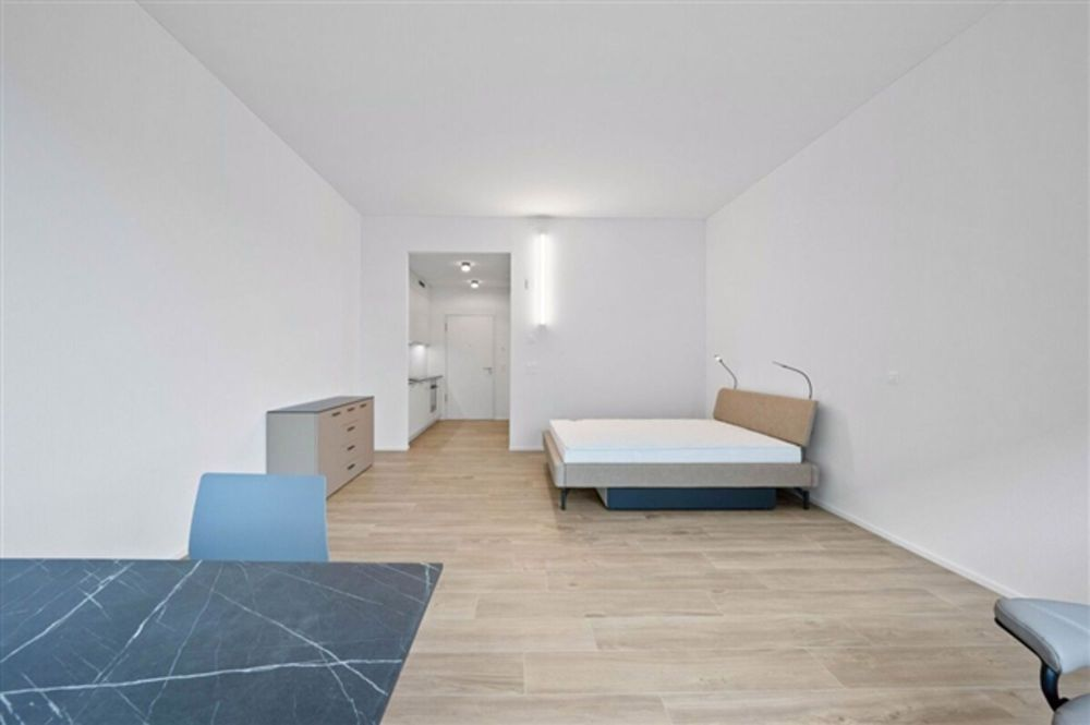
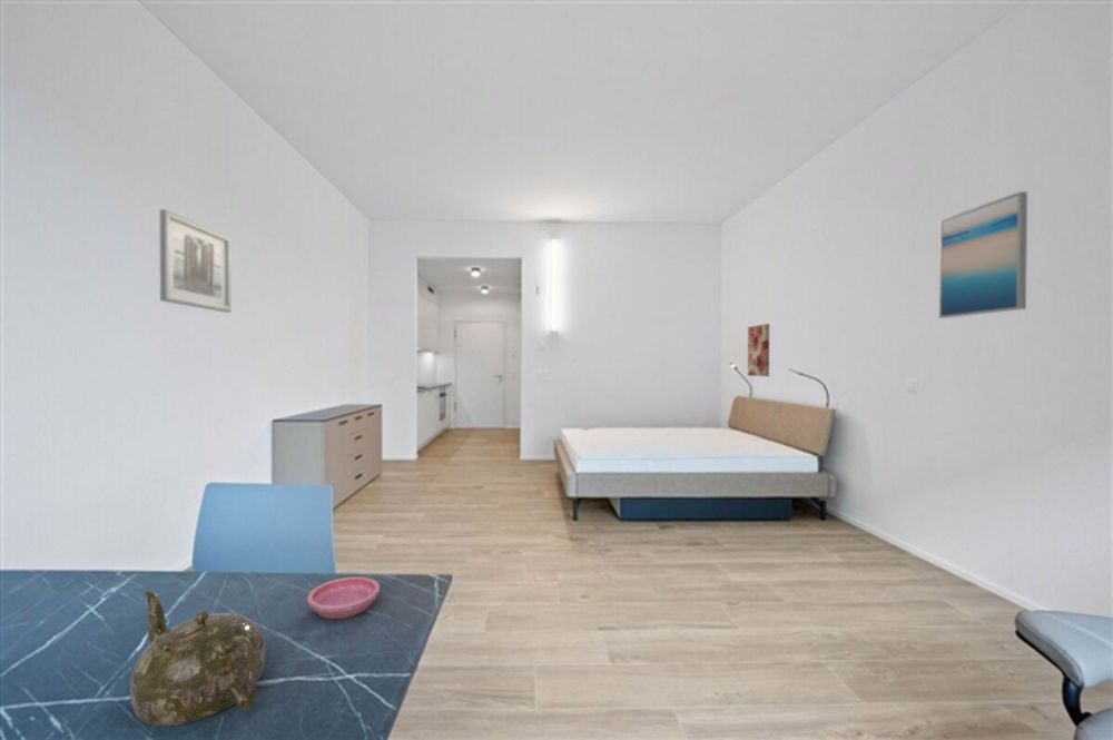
+ wall art [938,190,1028,319]
+ teapot [129,590,266,727]
+ wall art [159,208,233,314]
+ wall art [747,323,770,377]
+ saucer [306,575,381,620]
